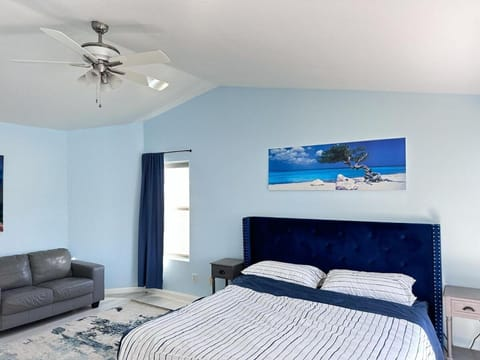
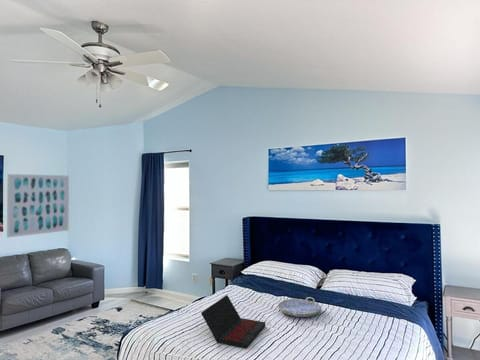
+ laptop [200,294,266,349]
+ serving tray [277,296,322,318]
+ wall art [6,173,70,239]
